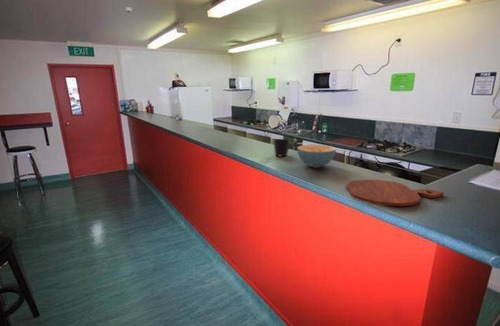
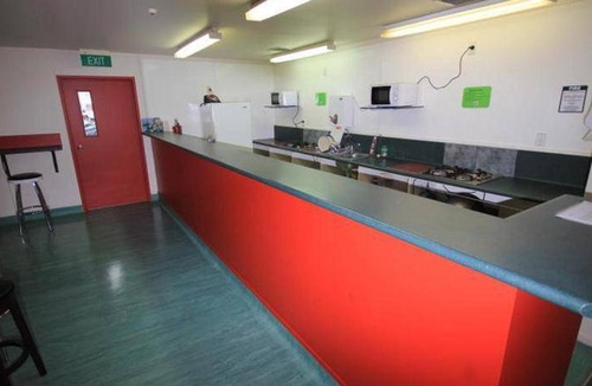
- cutting board [346,179,445,207]
- cereal bowl [297,144,337,169]
- cup [273,138,291,158]
